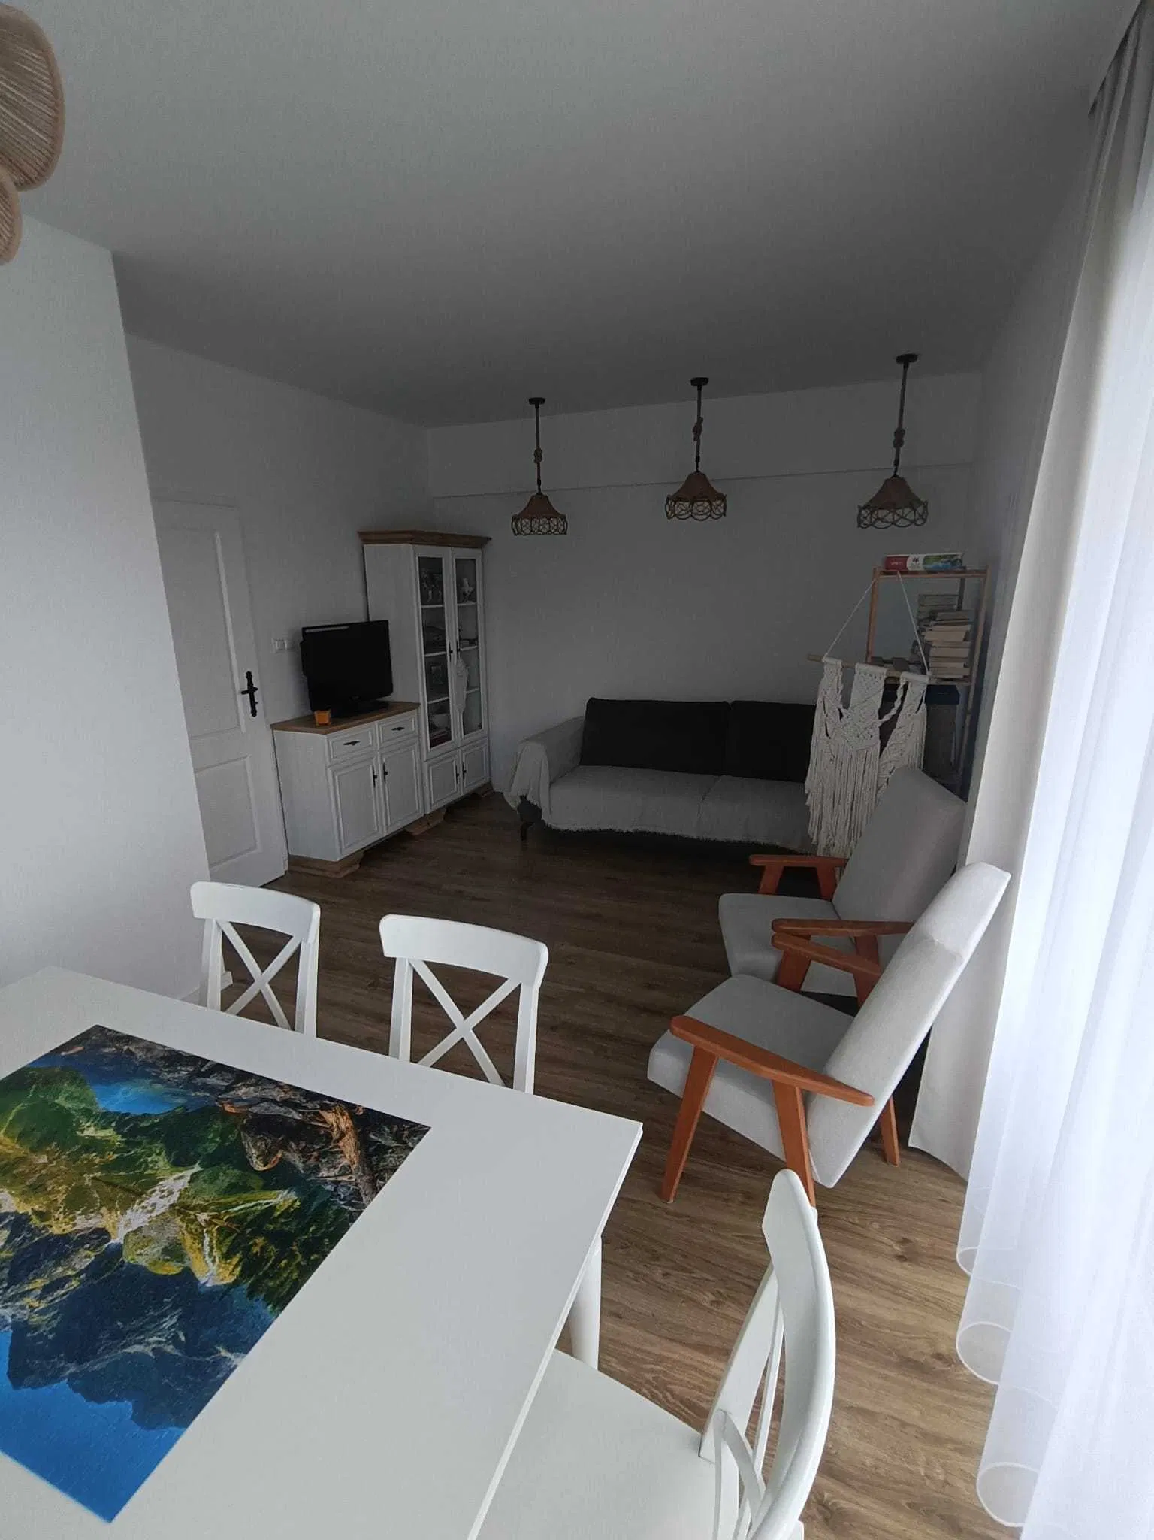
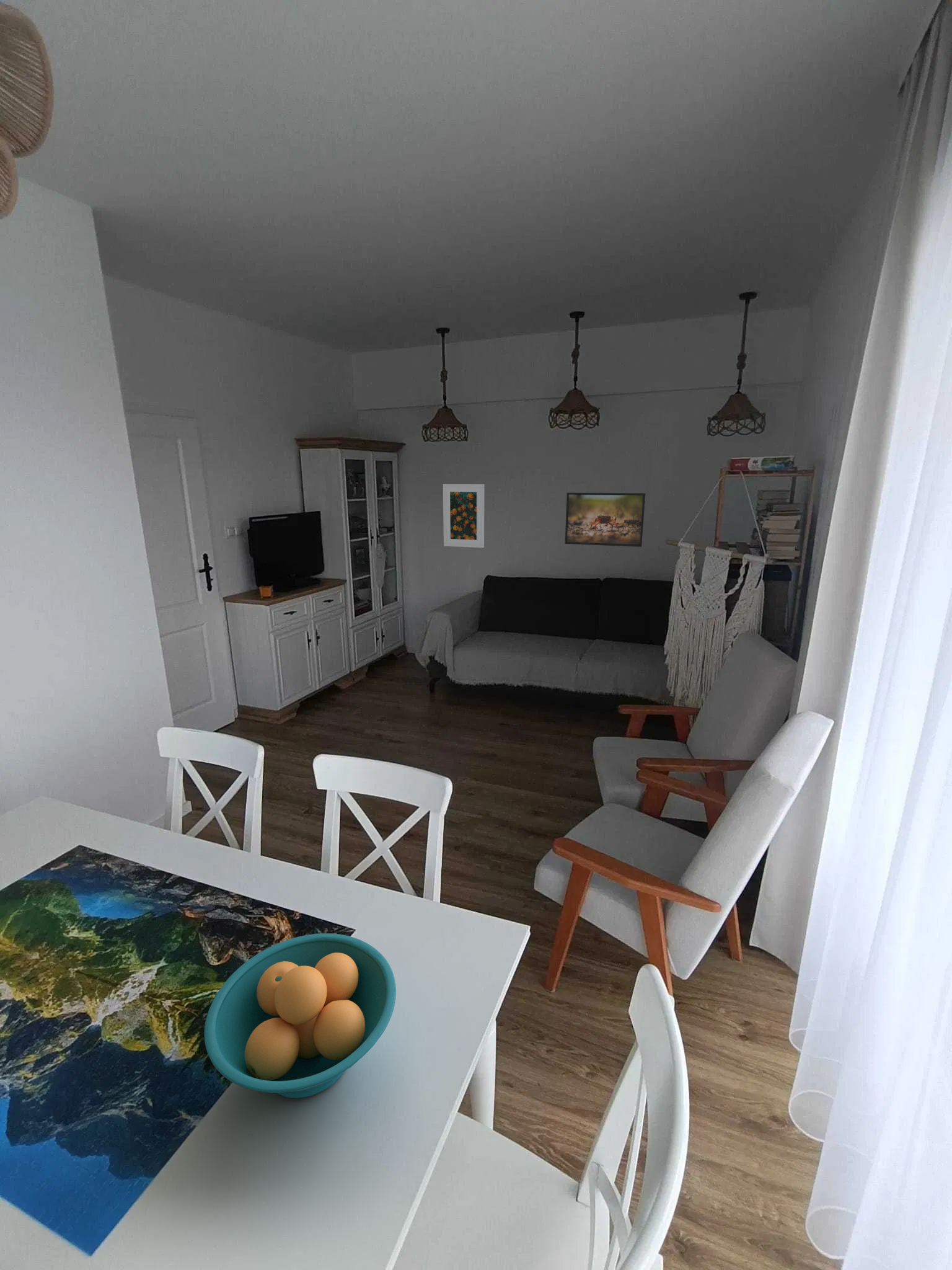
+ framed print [443,484,485,548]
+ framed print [564,492,646,548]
+ fruit bowl [203,933,397,1099]
